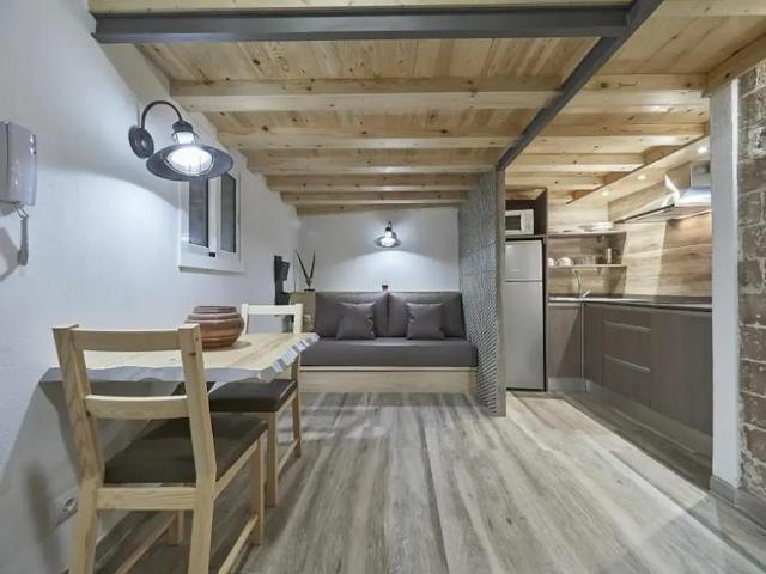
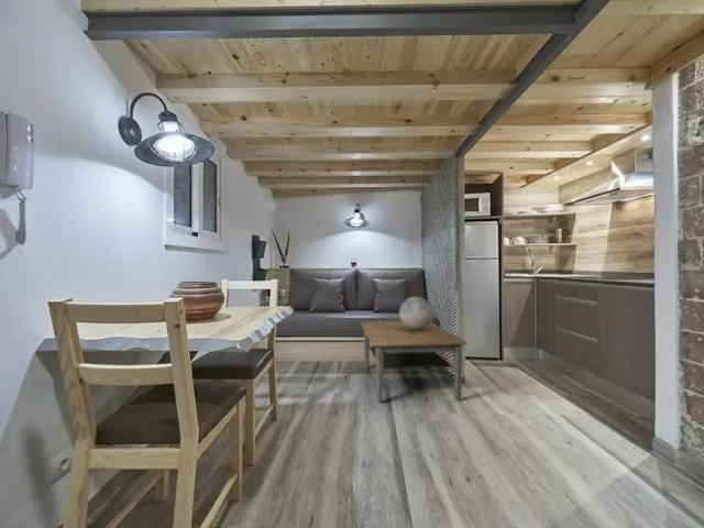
+ decorative sphere [398,296,433,330]
+ coffee table [360,320,468,405]
